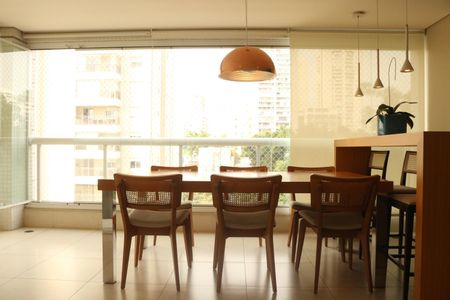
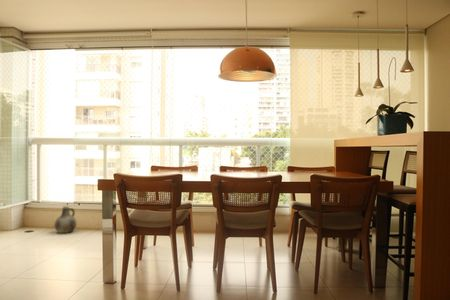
+ ceramic jug [53,206,78,234]
